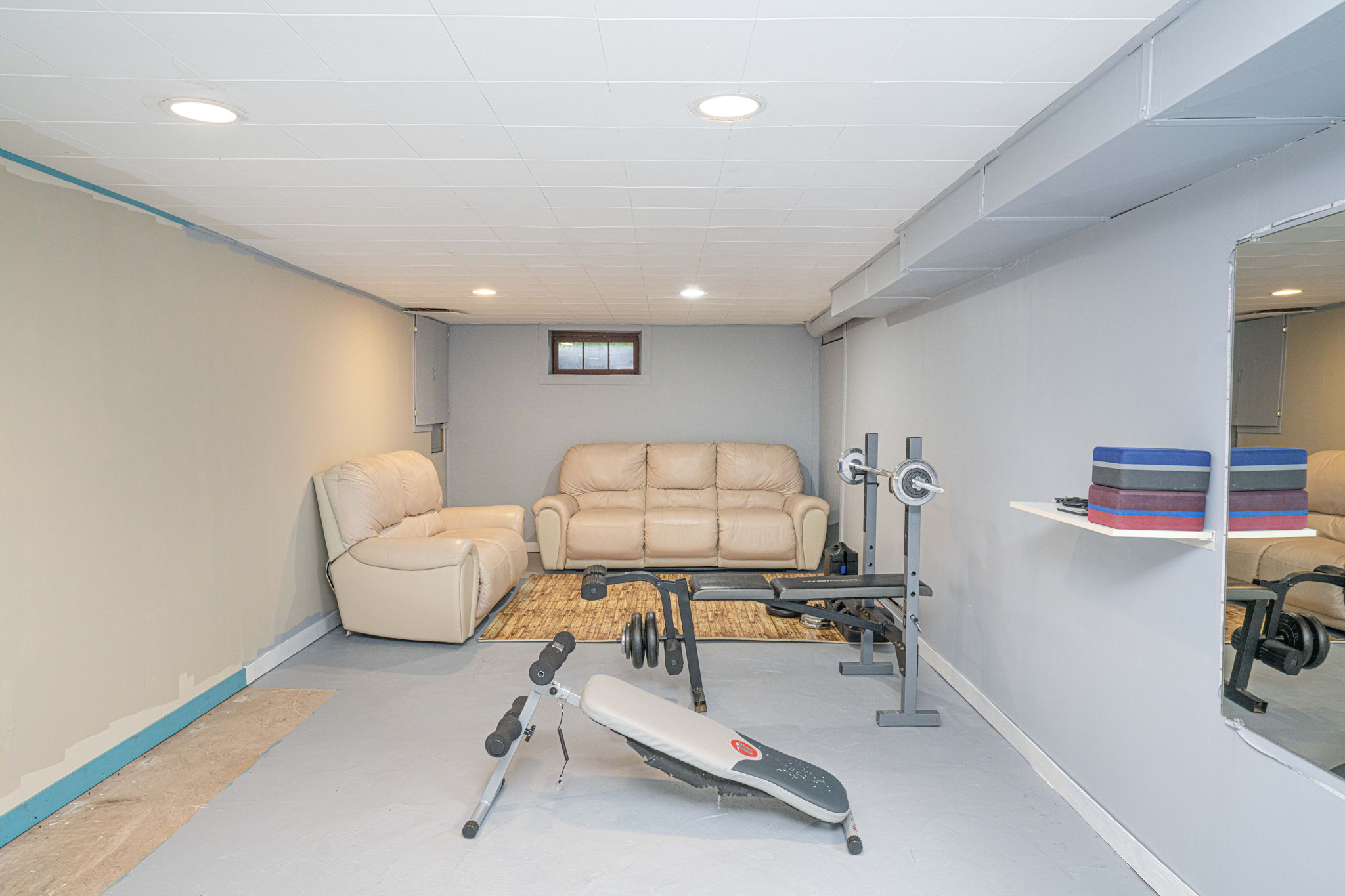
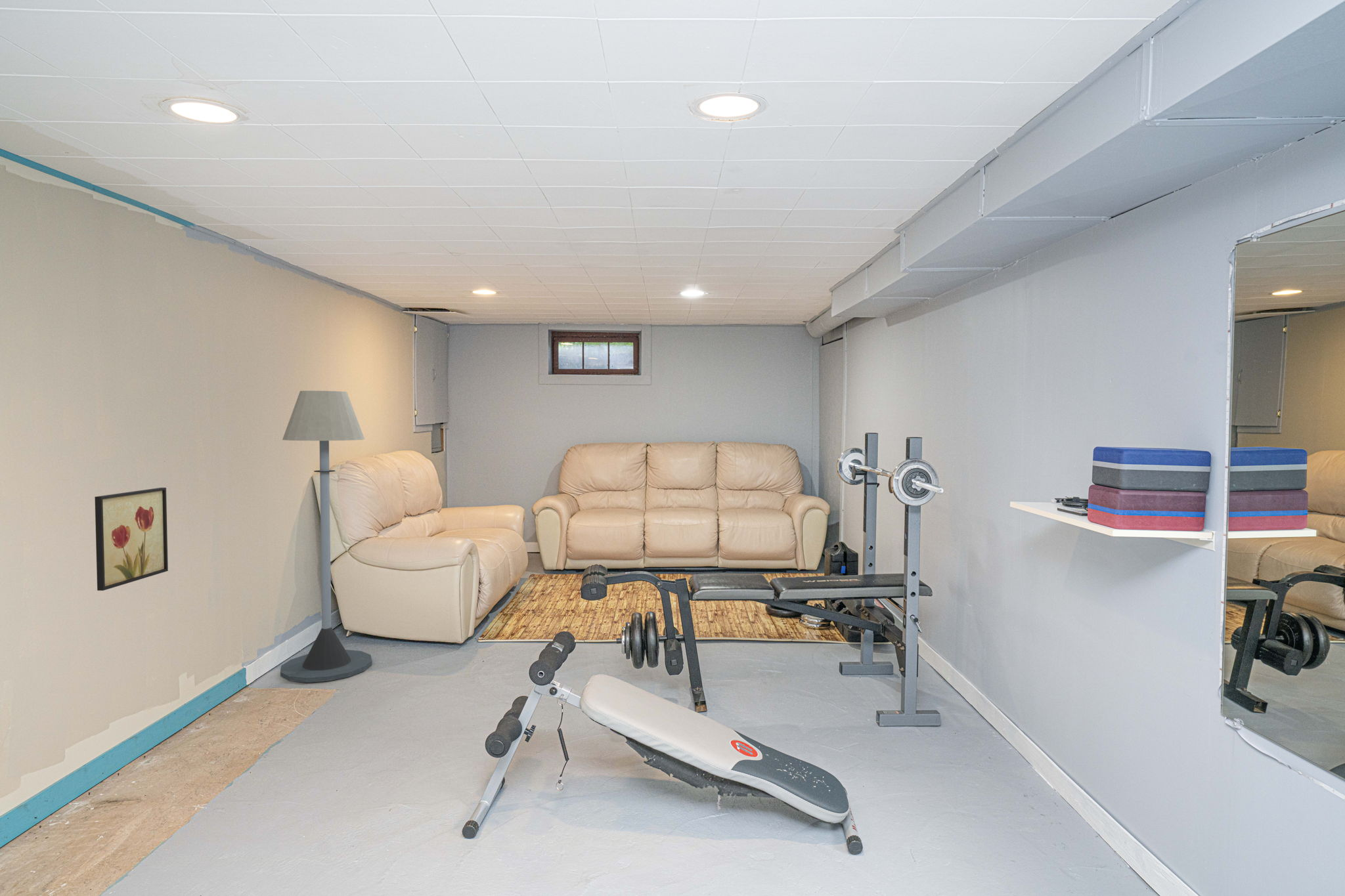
+ floor lamp [280,390,372,683]
+ wall art [94,487,169,591]
